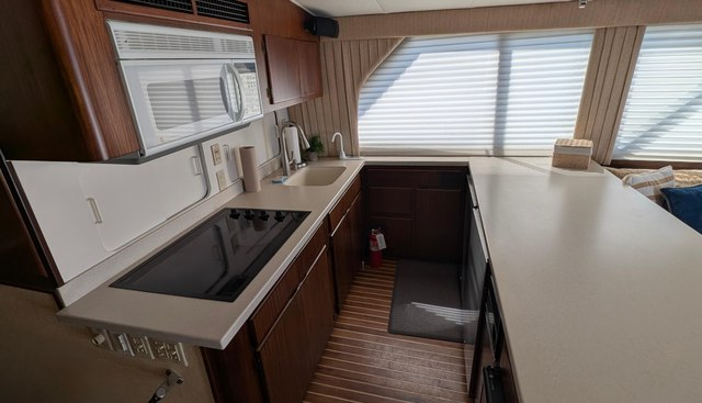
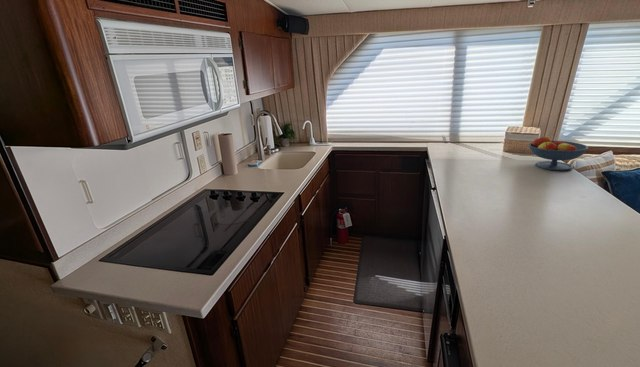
+ fruit bowl [528,135,589,172]
